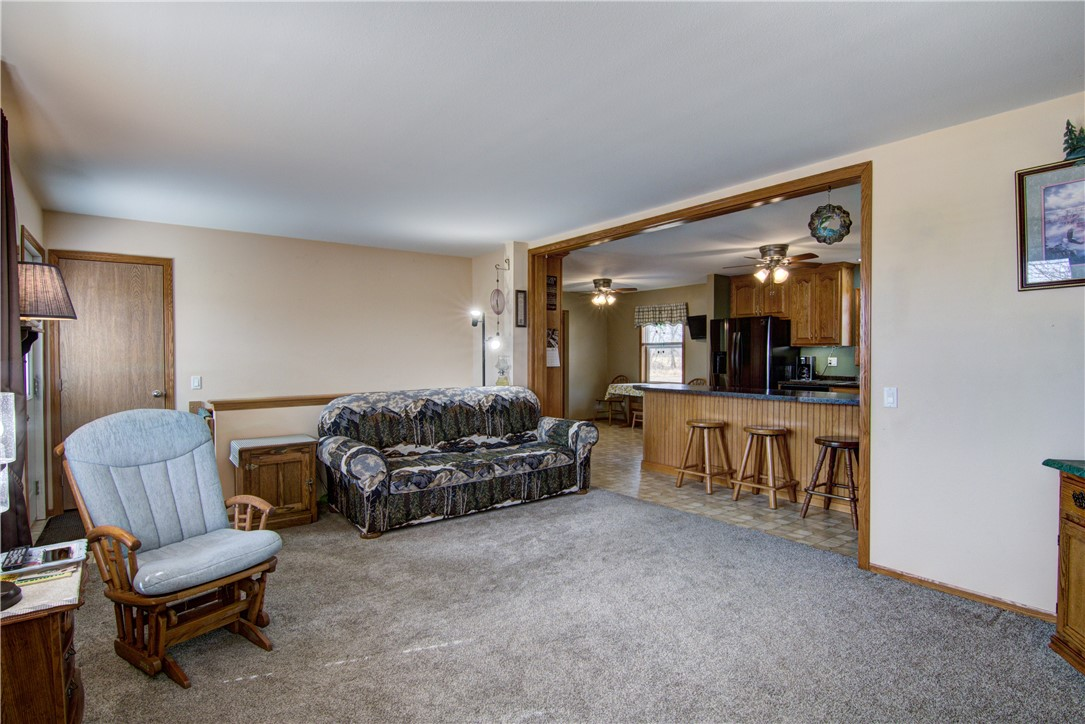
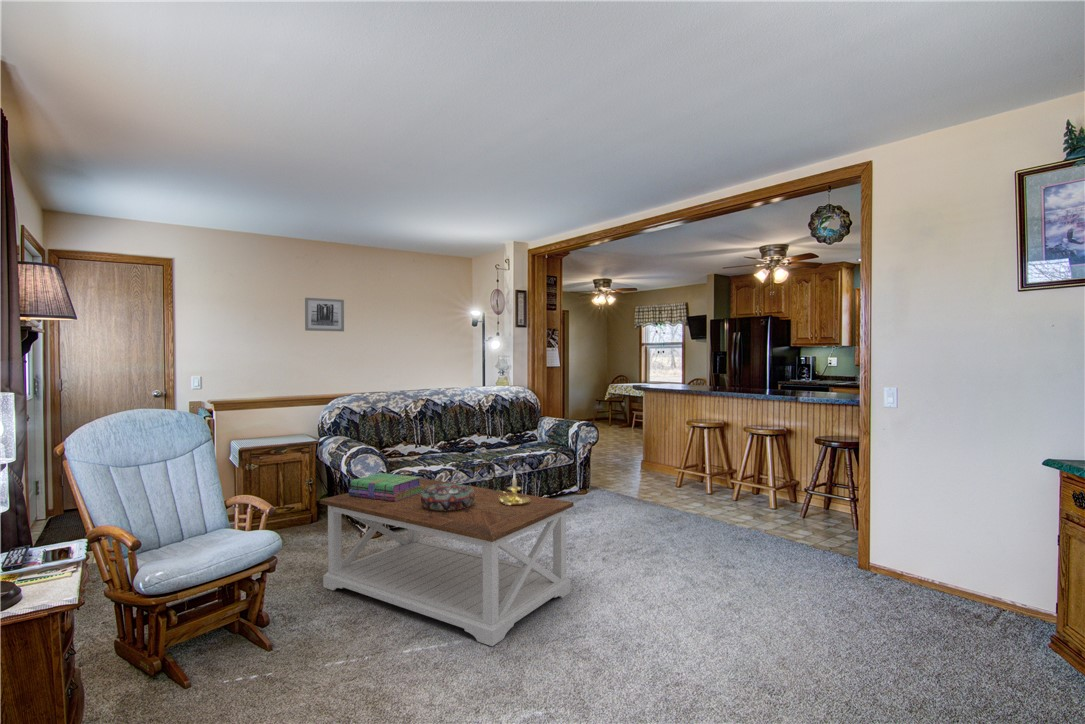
+ candle holder [496,469,530,506]
+ decorative bowl [421,483,475,511]
+ stack of books [348,472,423,501]
+ wall art [304,297,345,332]
+ coffee table [319,477,575,647]
